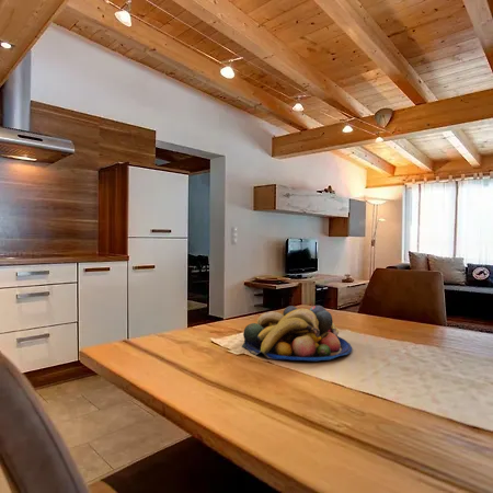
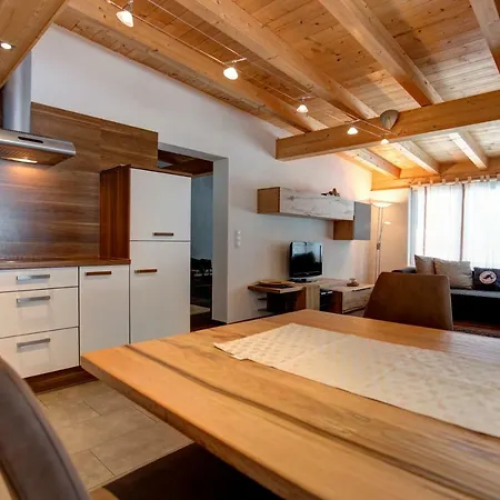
- fruit bowl [241,305,353,362]
